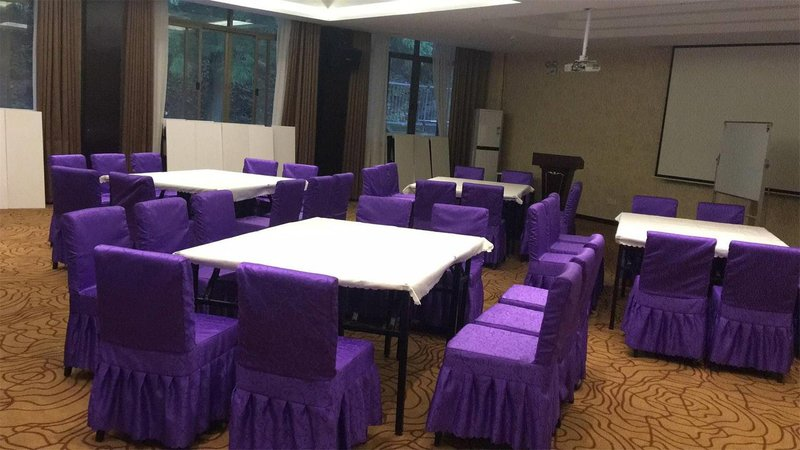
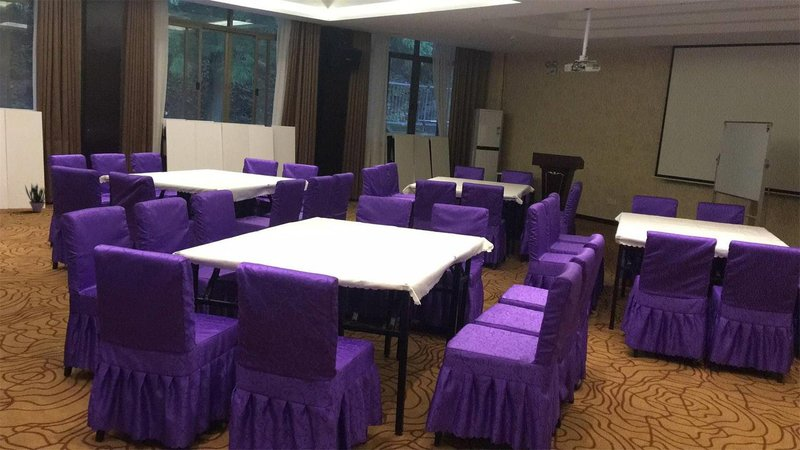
+ potted plant [24,182,49,213]
